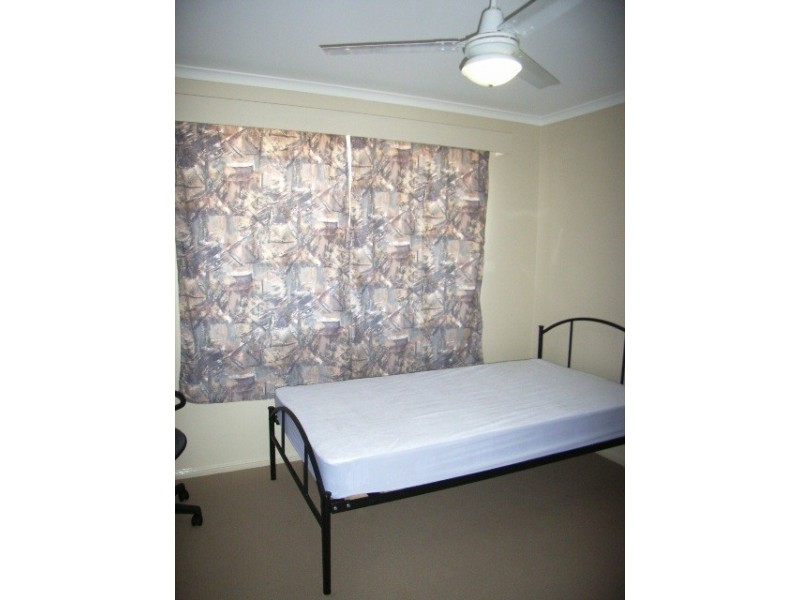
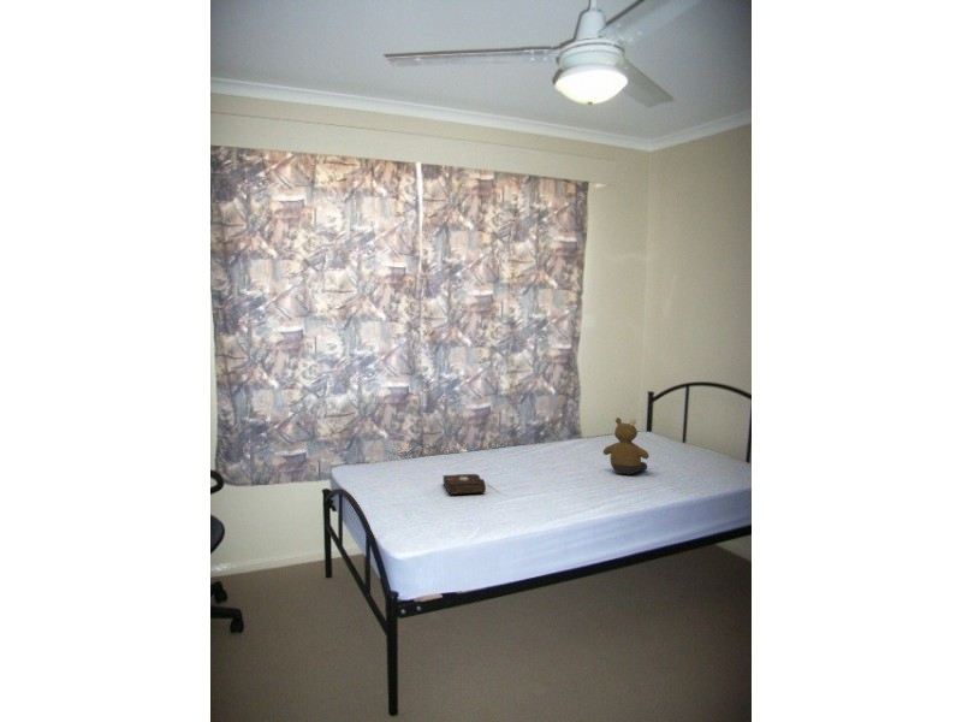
+ book [443,473,487,496]
+ bear [601,416,651,475]
